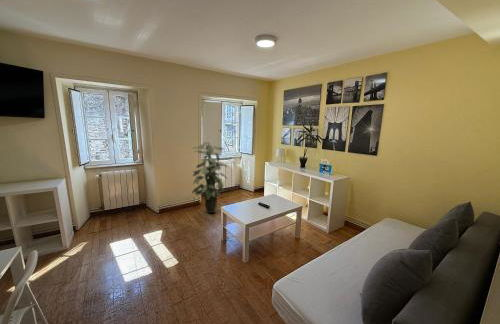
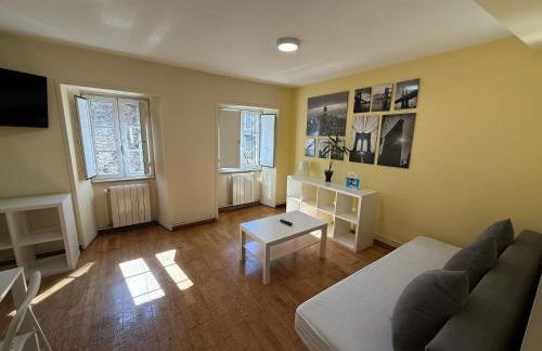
- indoor plant [191,141,228,214]
